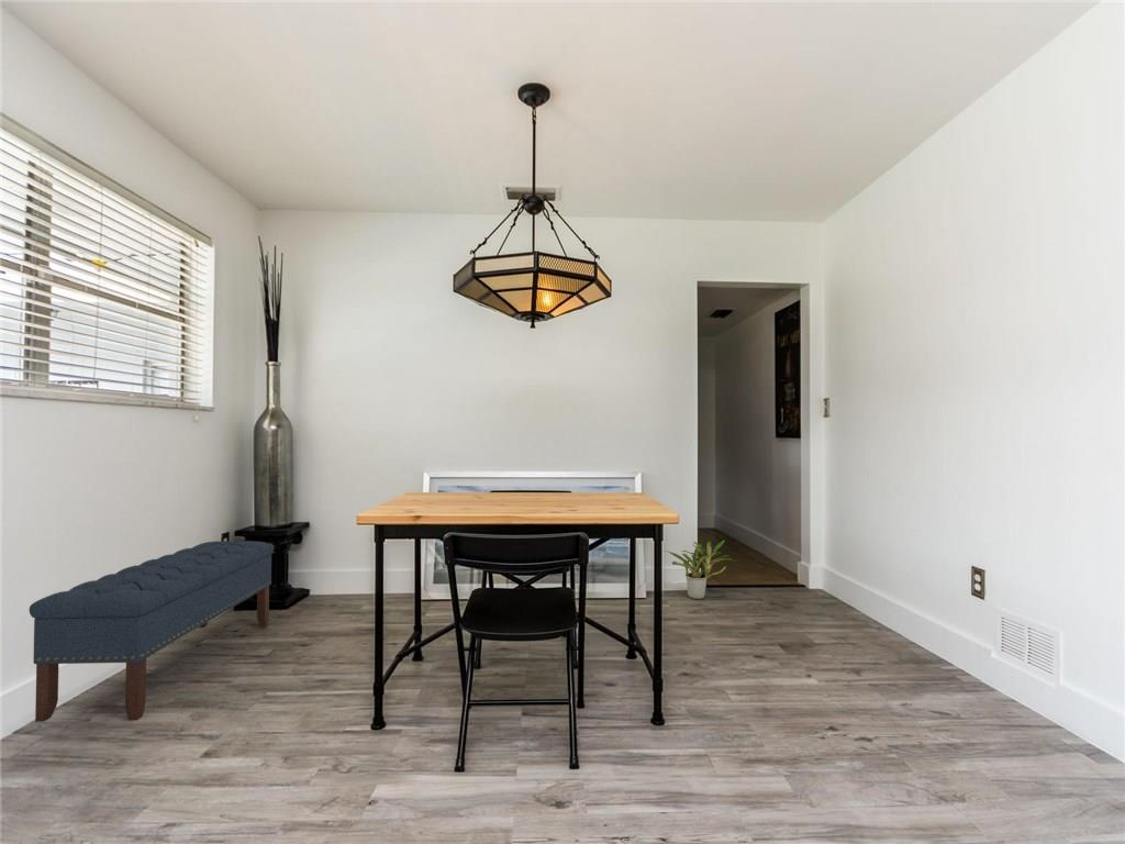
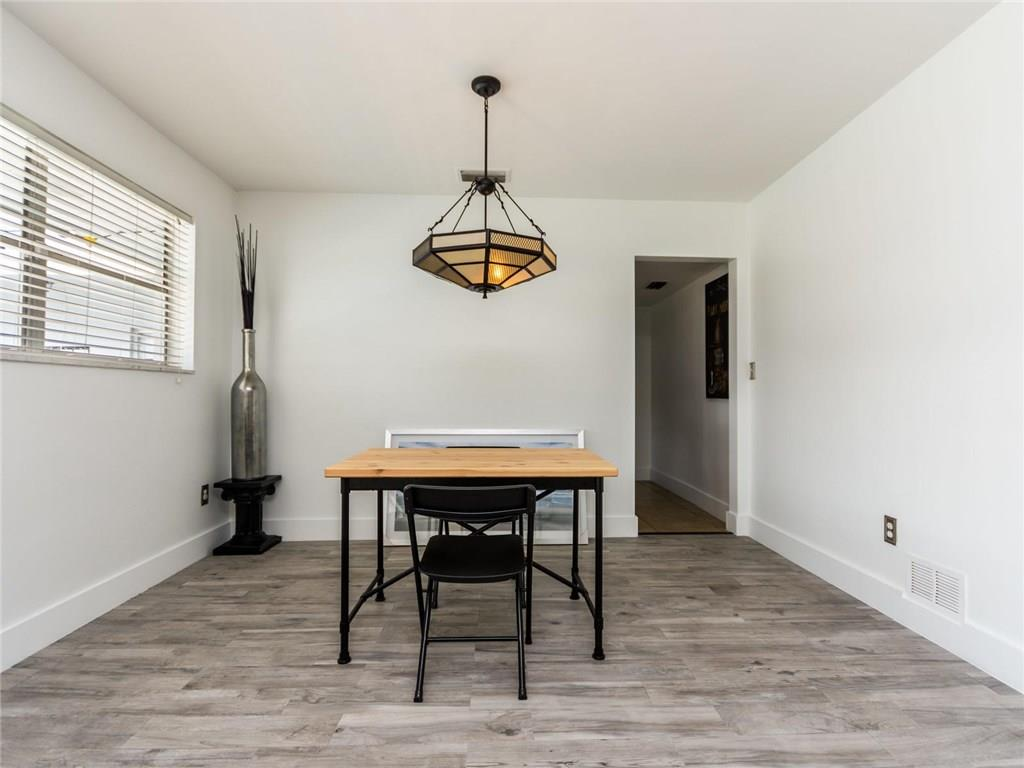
- bench [29,540,275,723]
- potted plant [665,540,736,600]
